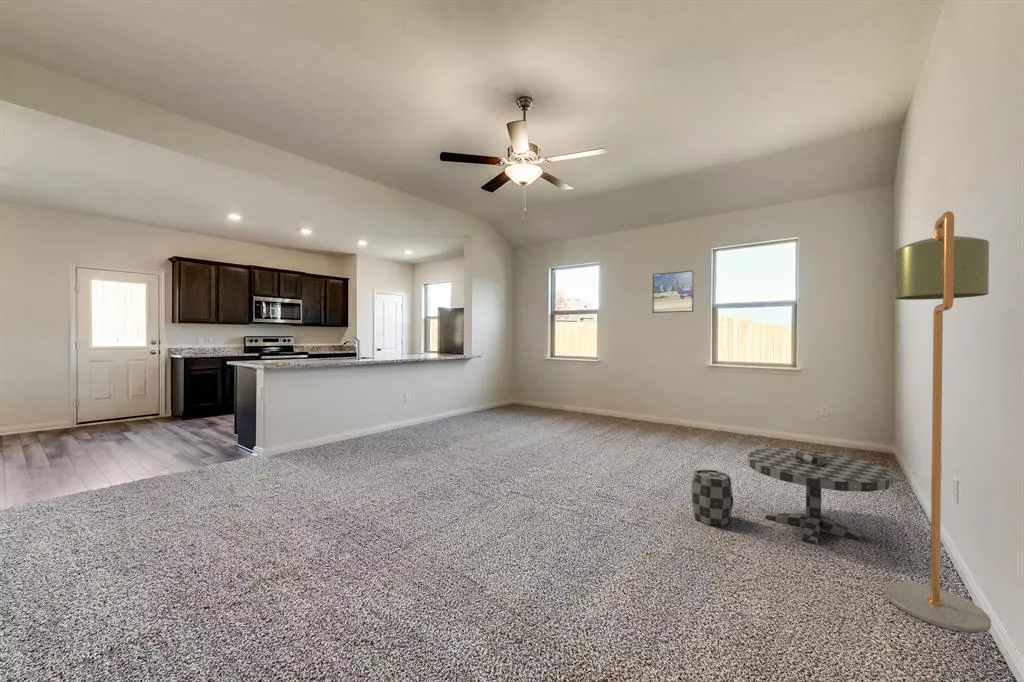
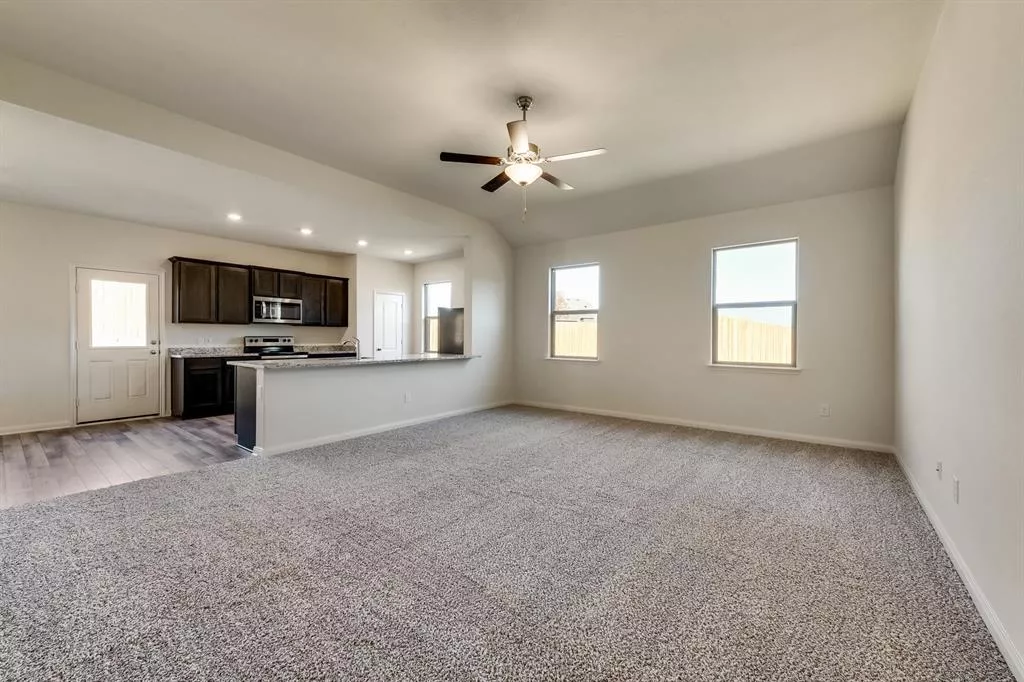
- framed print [652,270,695,314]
- coffee table [690,447,894,545]
- floor lamp [884,210,992,634]
